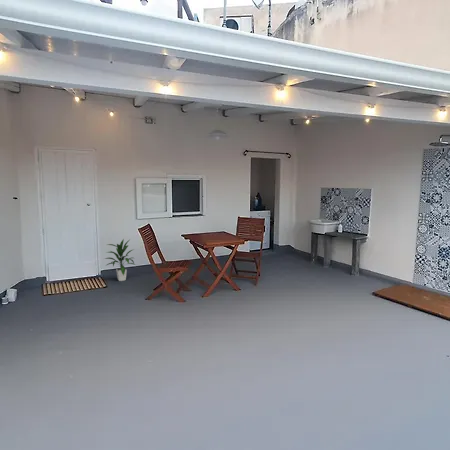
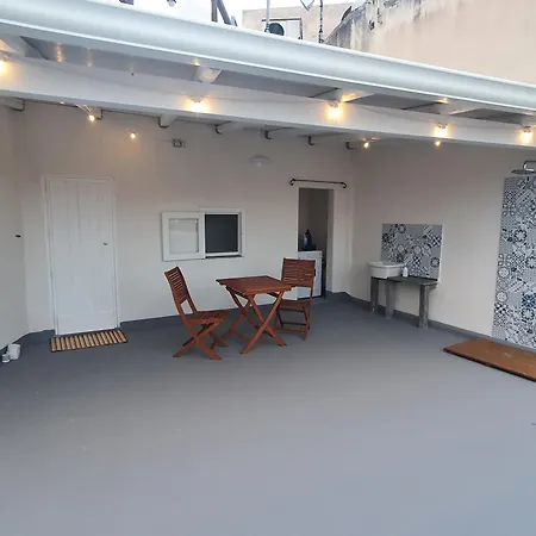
- indoor plant [104,238,136,282]
